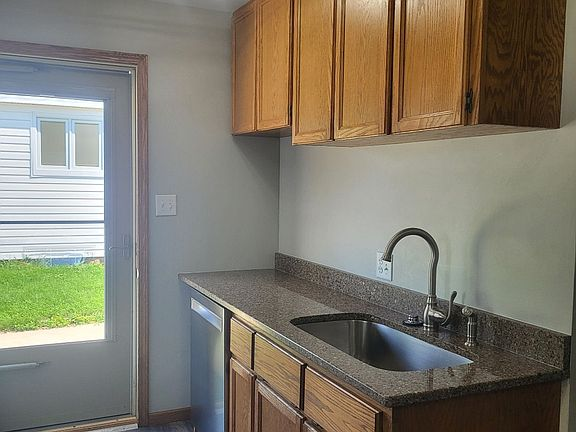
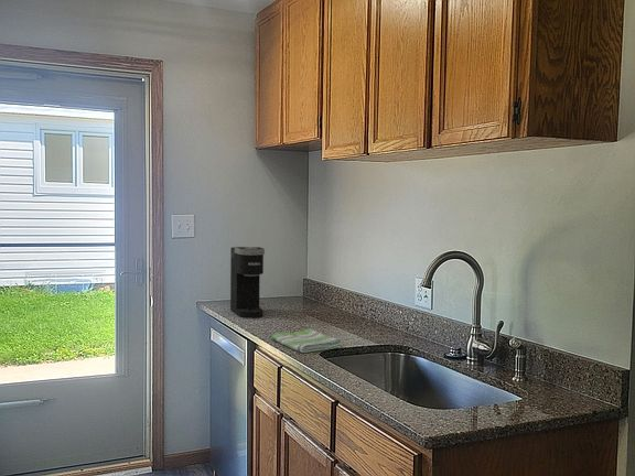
+ dish towel [270,328,344,354]
+ coffee maker [229,246,266,320]
